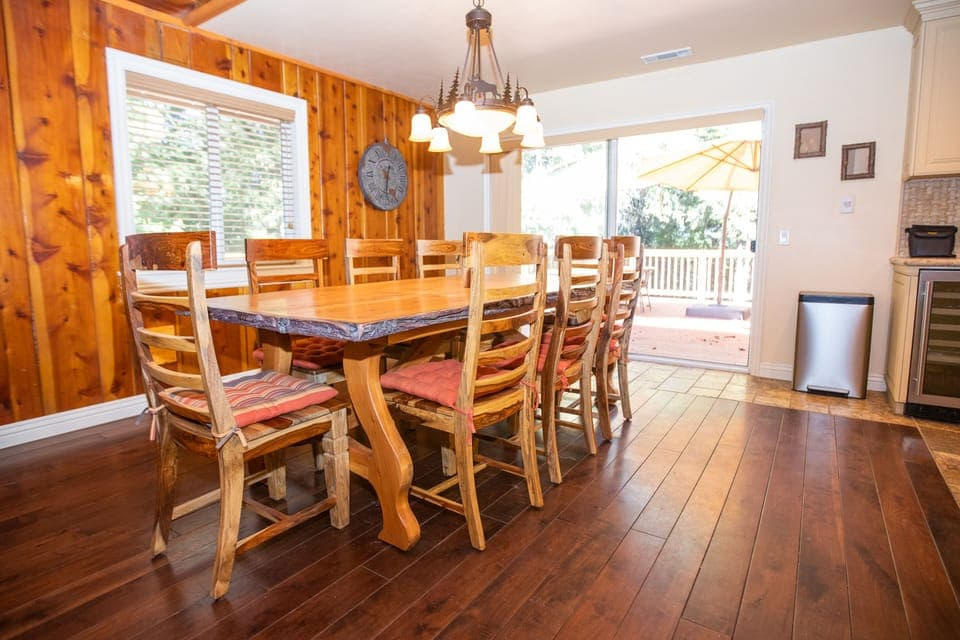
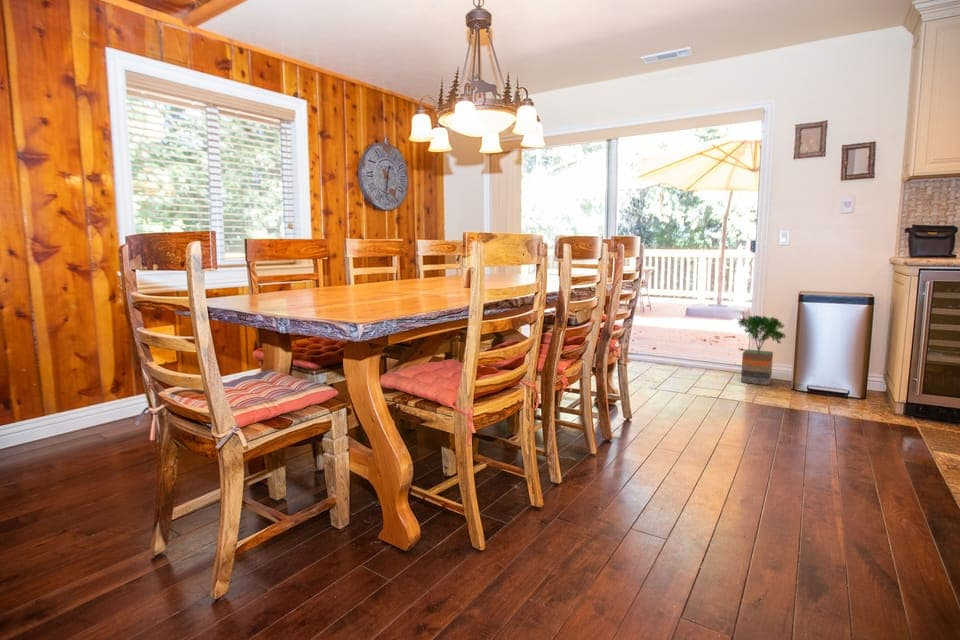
+ potted tree [737,314,787,386]
